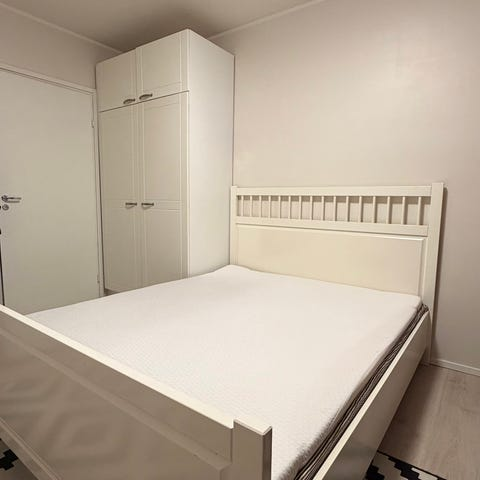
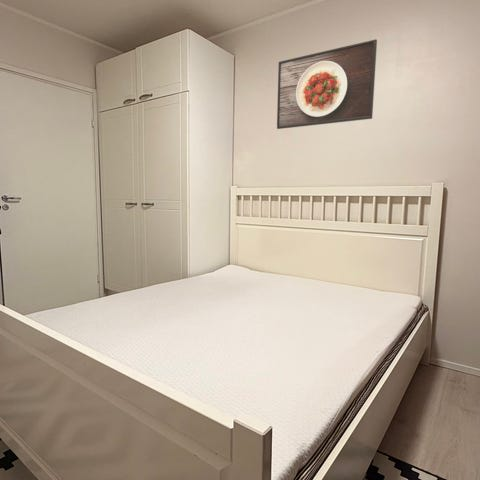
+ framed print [276,38,378,130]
